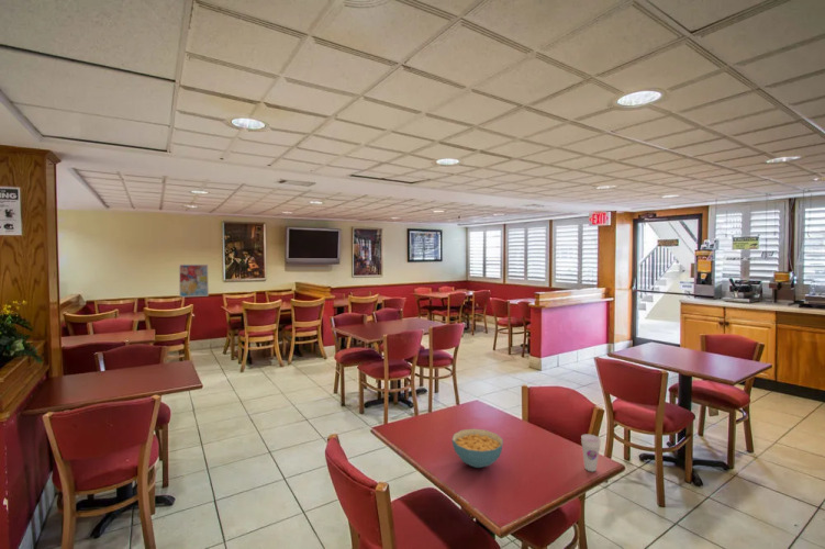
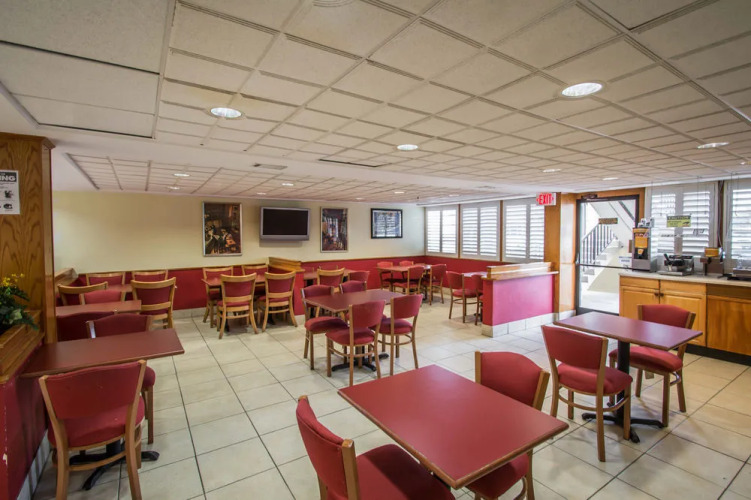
- wall art [178,264,210,298]
- cereal bowl [451,428,504,469]
- cup [580,434,602,472]
